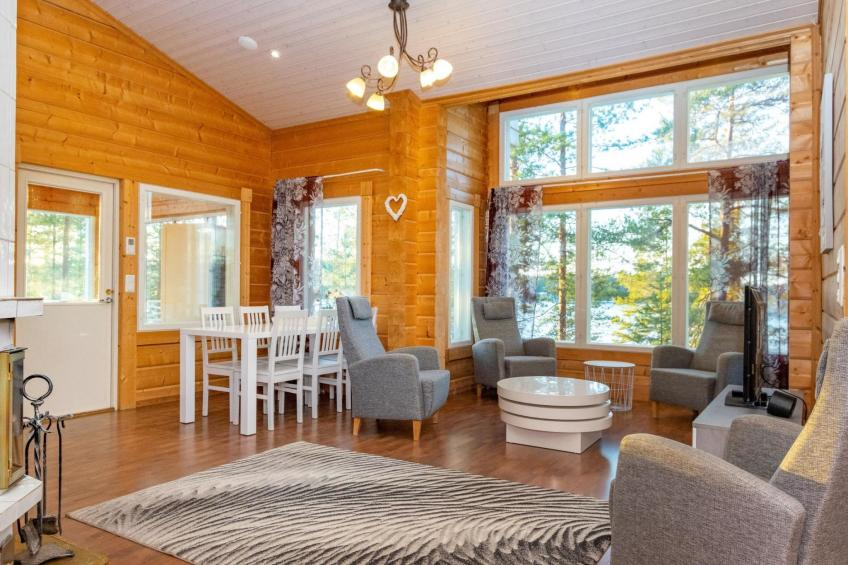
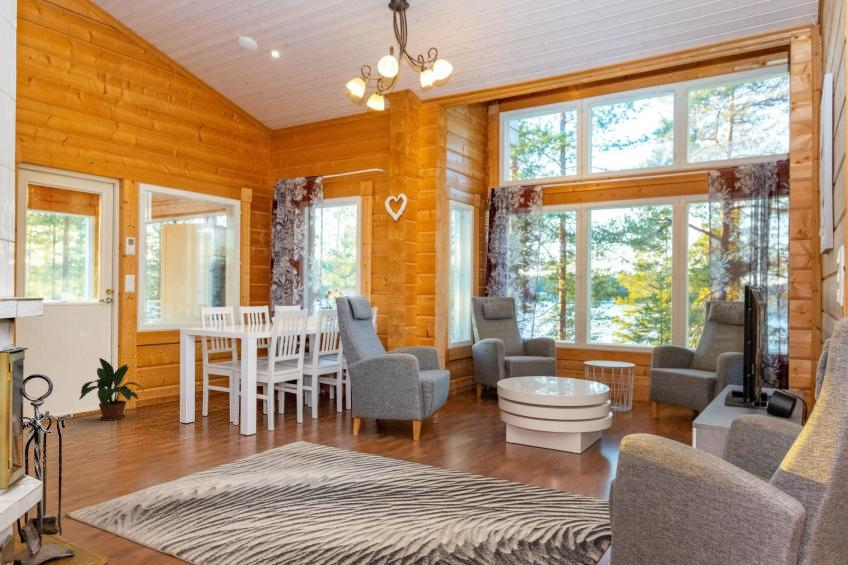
+ potted plant [78,357,147,422]
